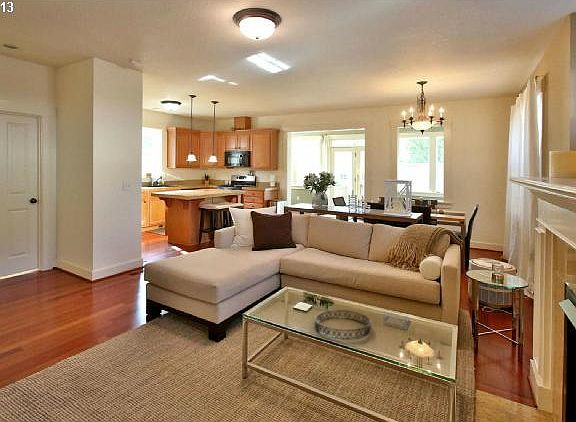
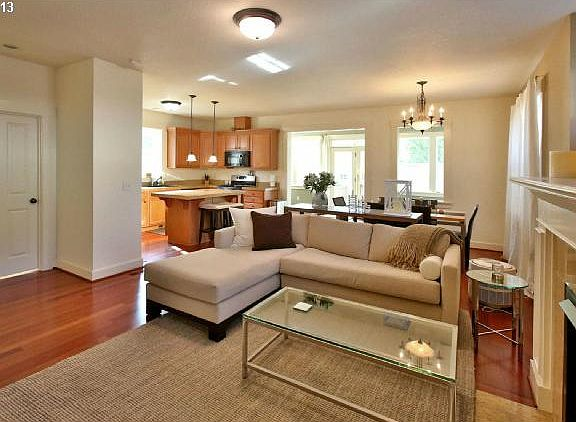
- decorative tray [314,309,372,341]
